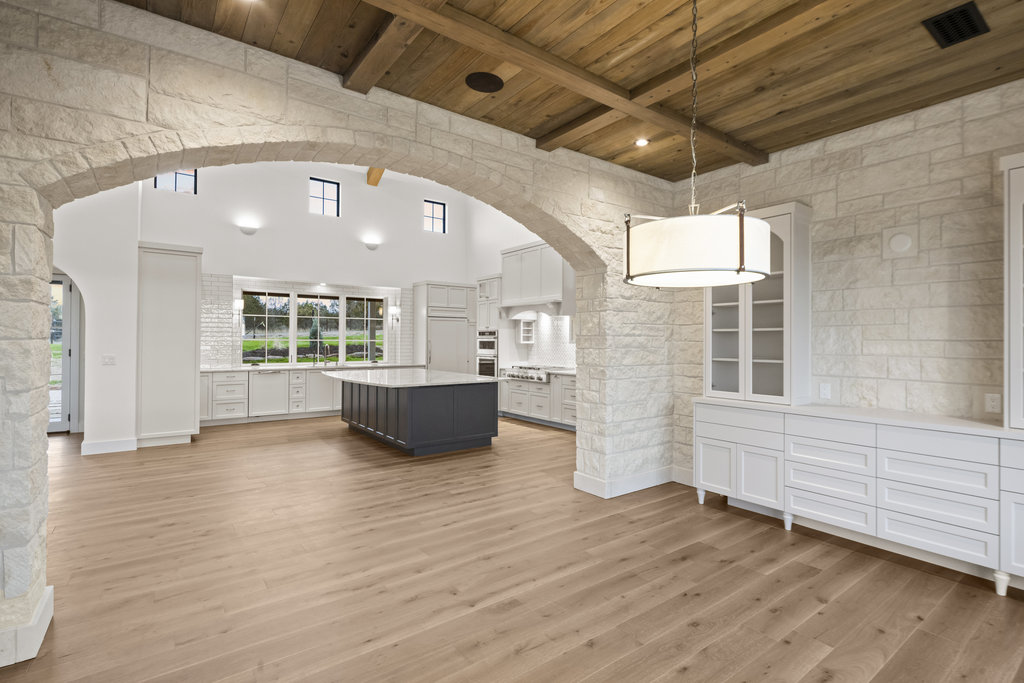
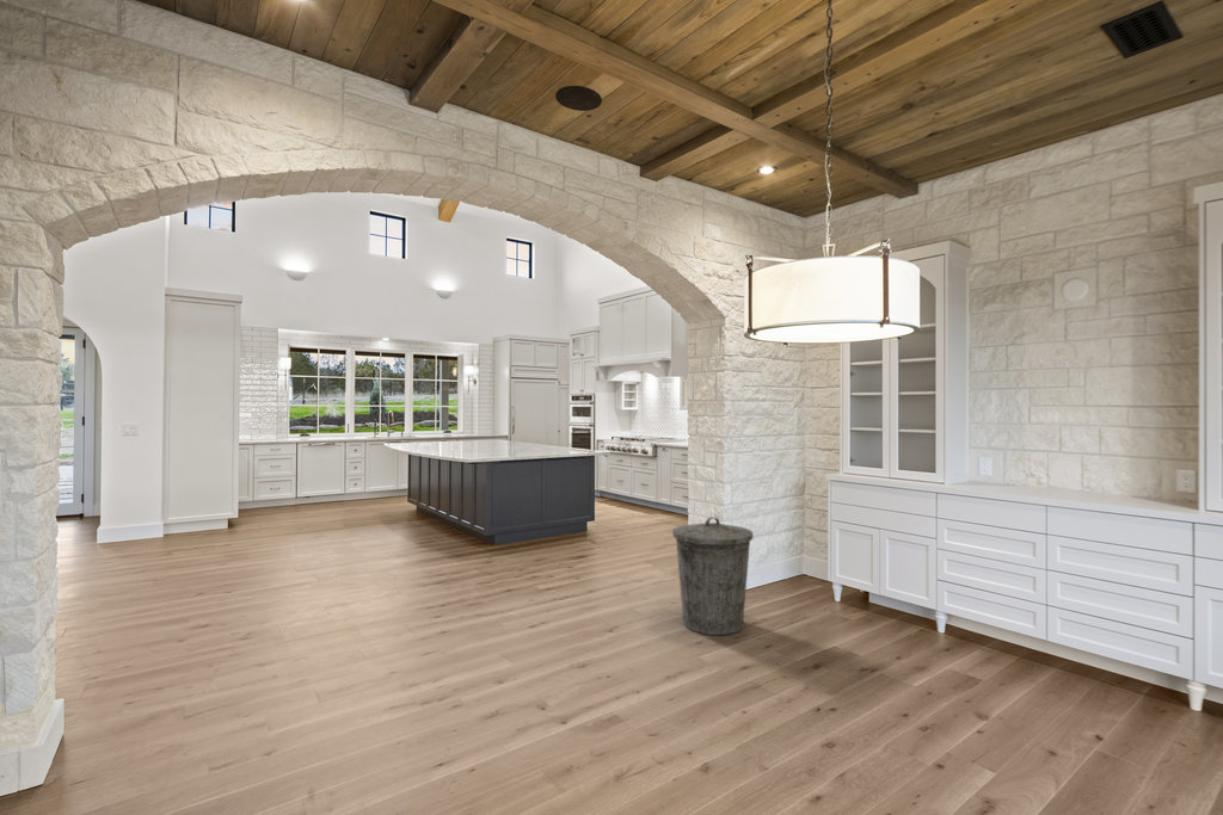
+ trash can [671,515,754,636]
